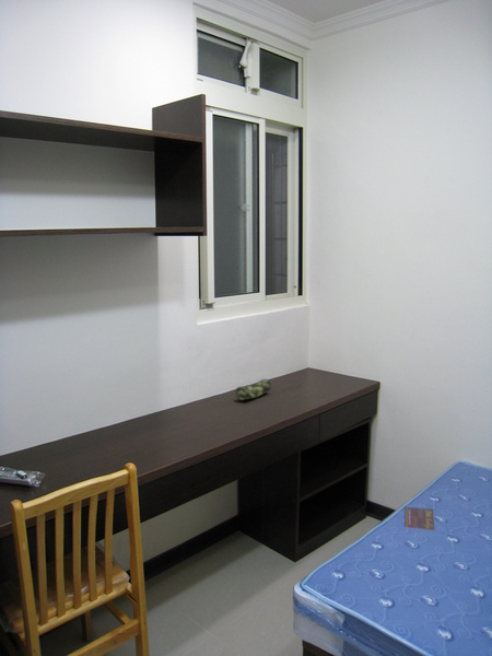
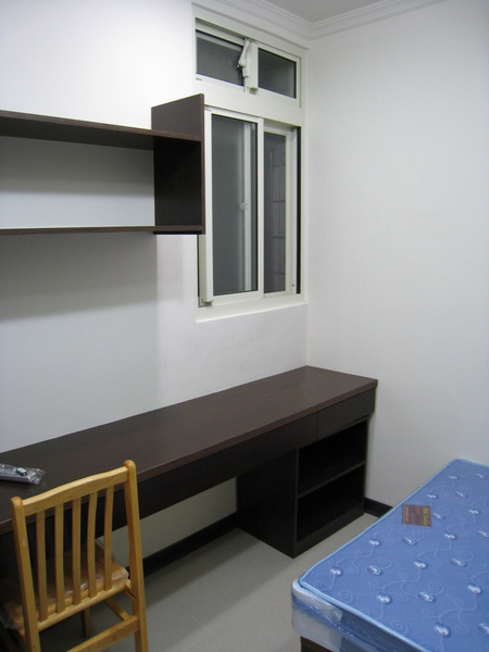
- pencil case [235,378,272,401]
